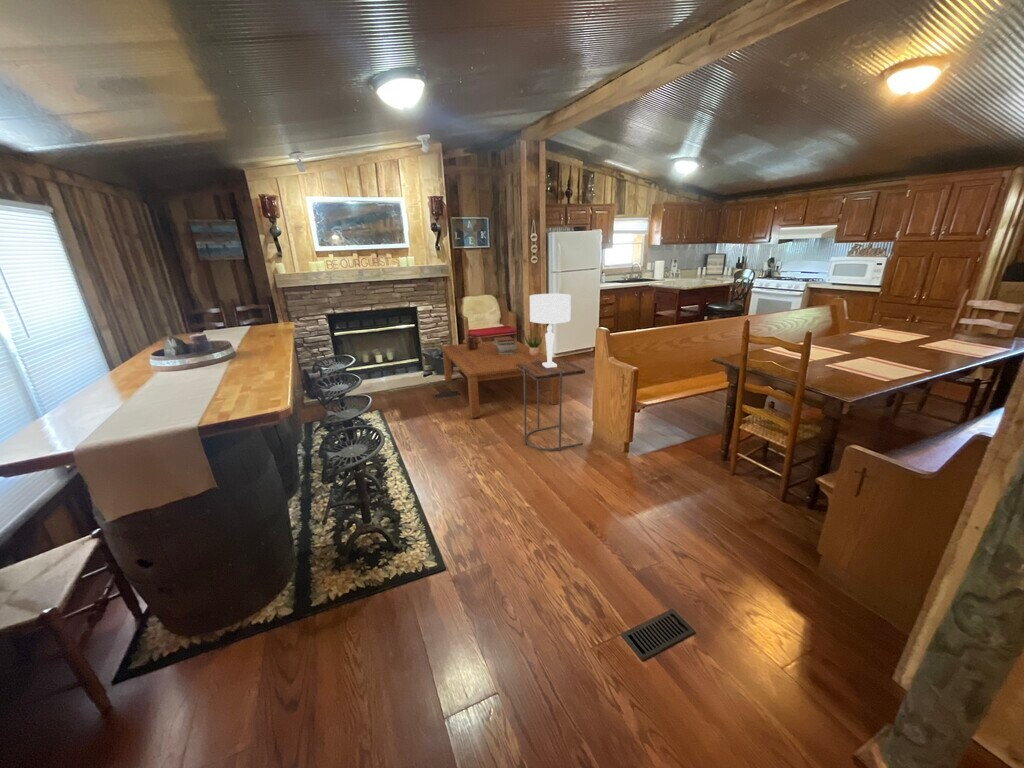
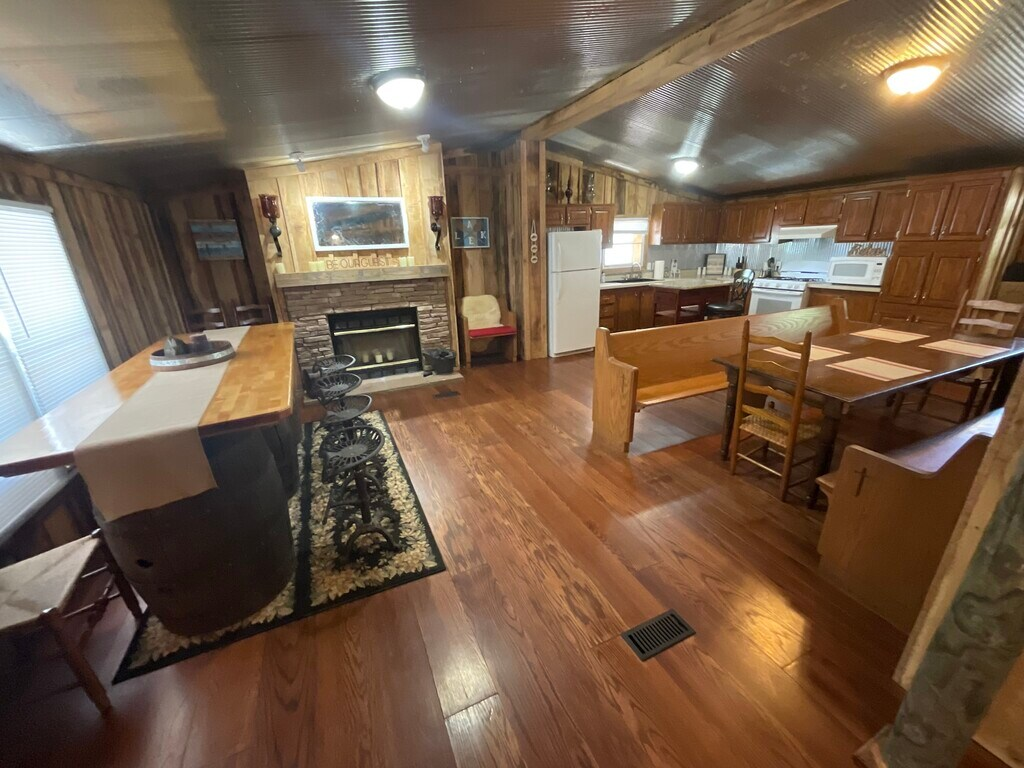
- coffee table [441,339,560,419]
- backpack [462,333,483,350]
- table lamp [529,293,572,368]
- potted plant [523,329,544,356]
- book stack [493,335,516,355]
- side table [517,357,586,452]
